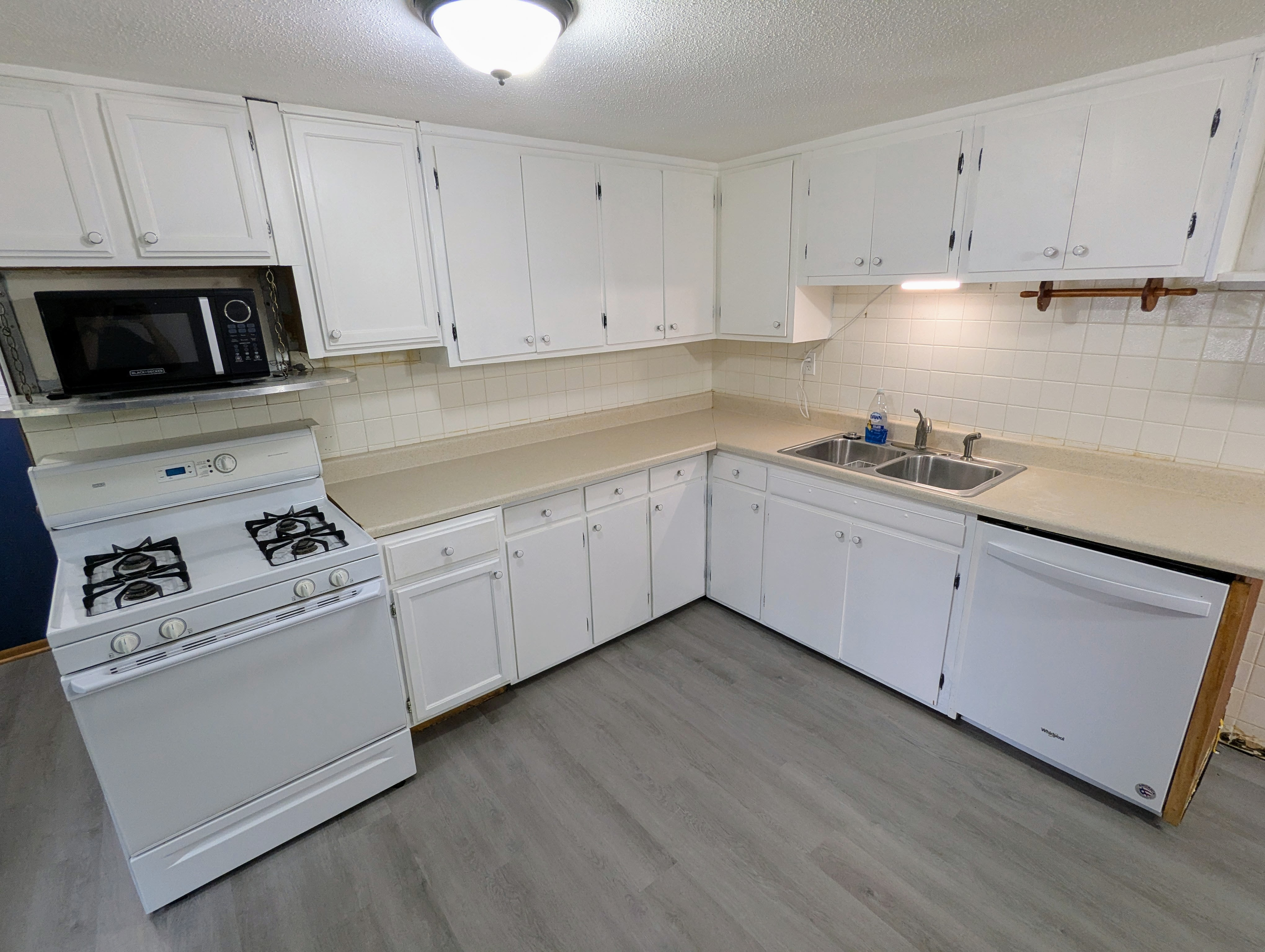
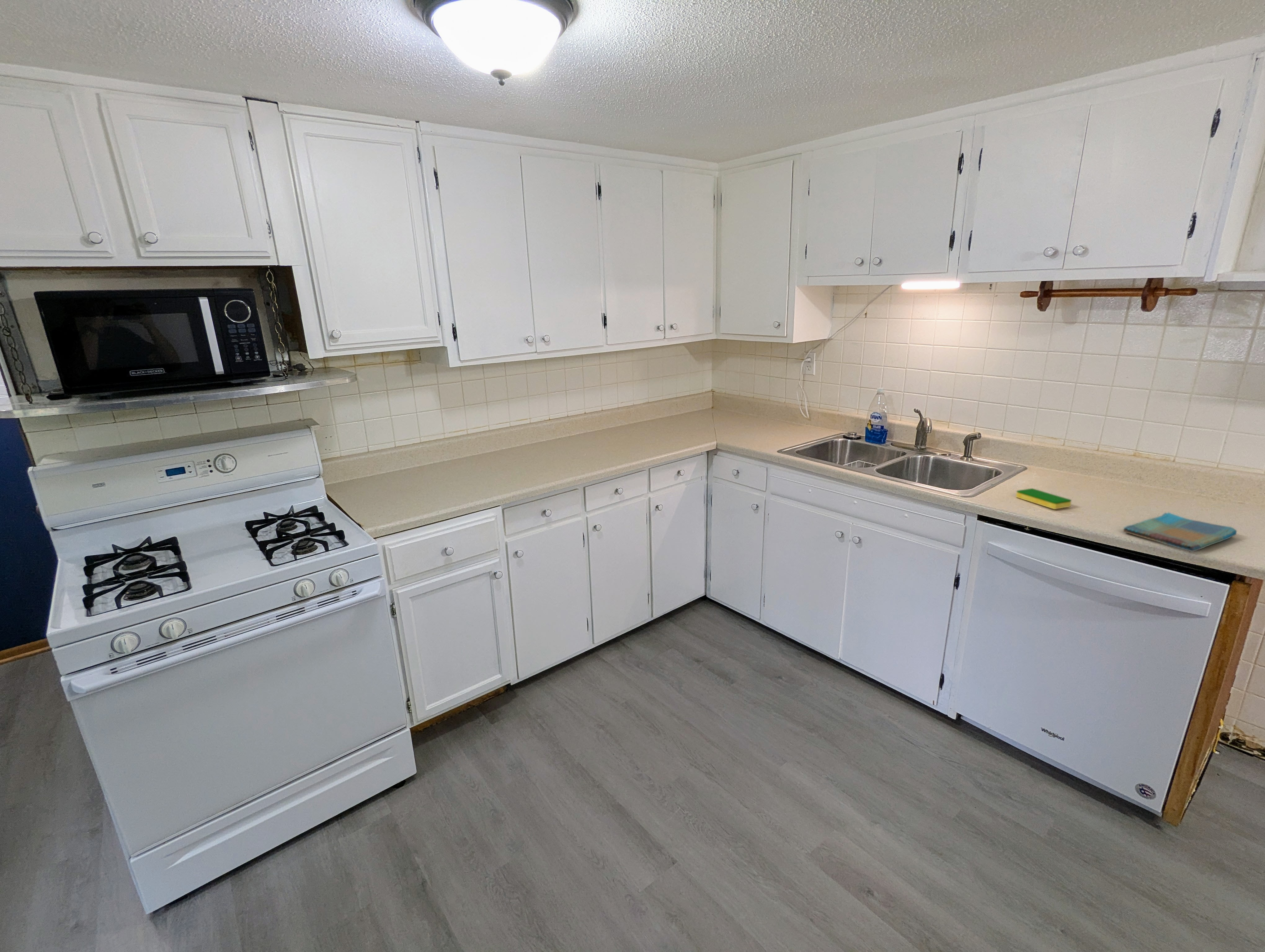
+ dish towel [1123,512,1237,552]
+ dish sponge [1016,488,1072,509]
